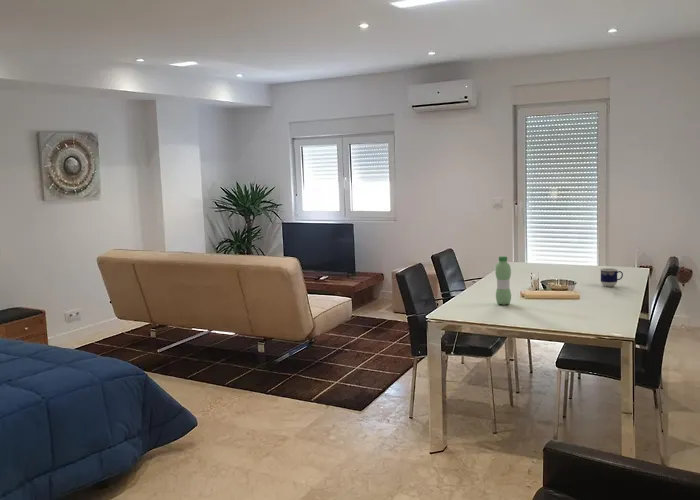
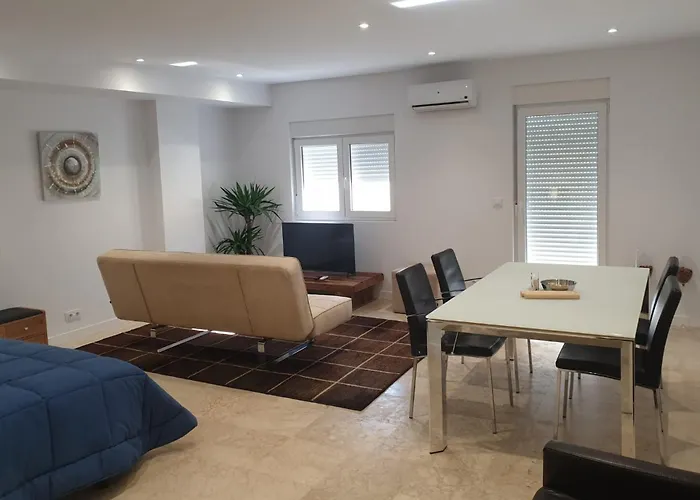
- cup [599,267,624,288]
- water bottle [494,255,512,306]
